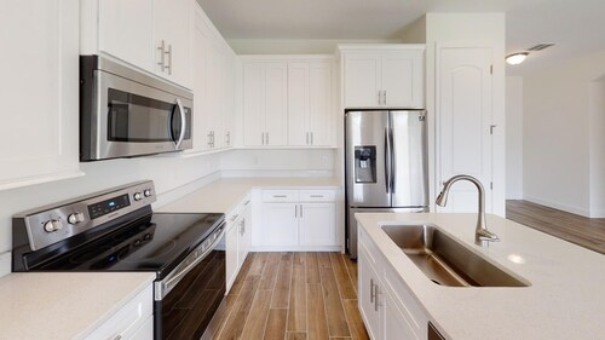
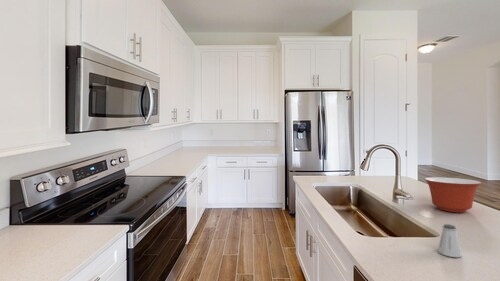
+ mixing bowl [424,176,482,213]
+ saltshaker [436,223,463,258]
